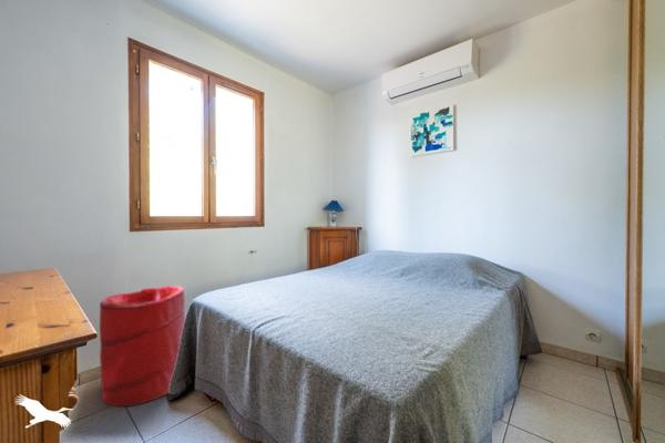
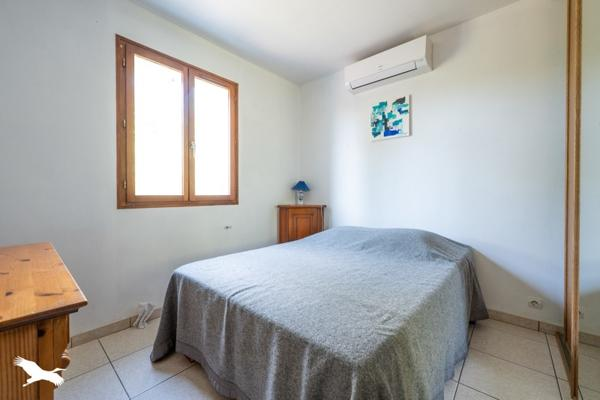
- laundry hamper [99,285,186,408]
